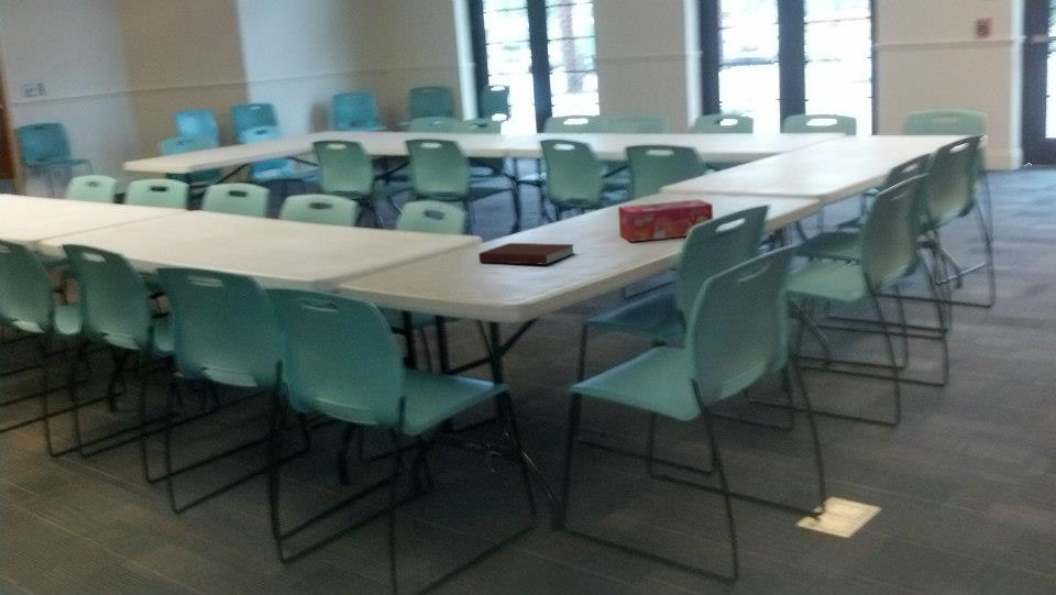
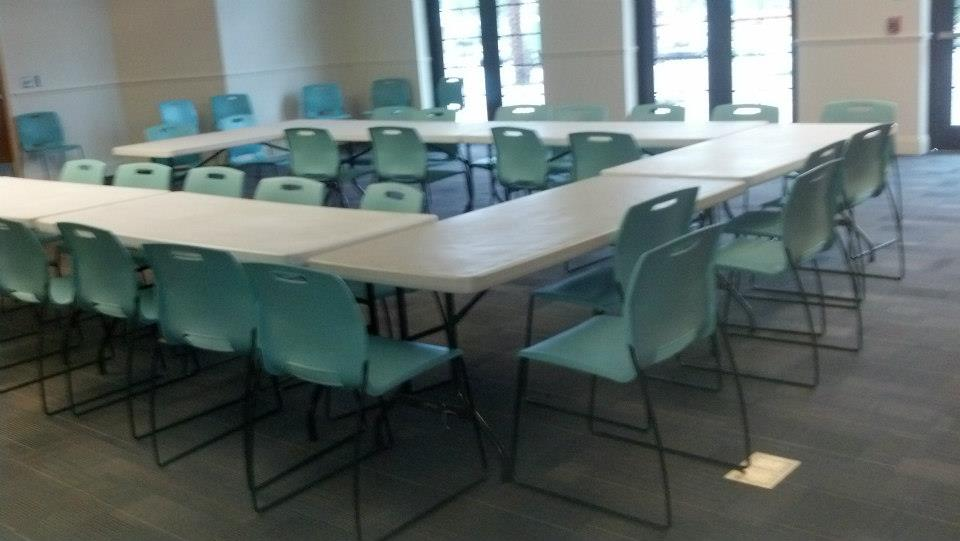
- notebook [477,242,576,266]
- tissue box [617,198,714,243]
